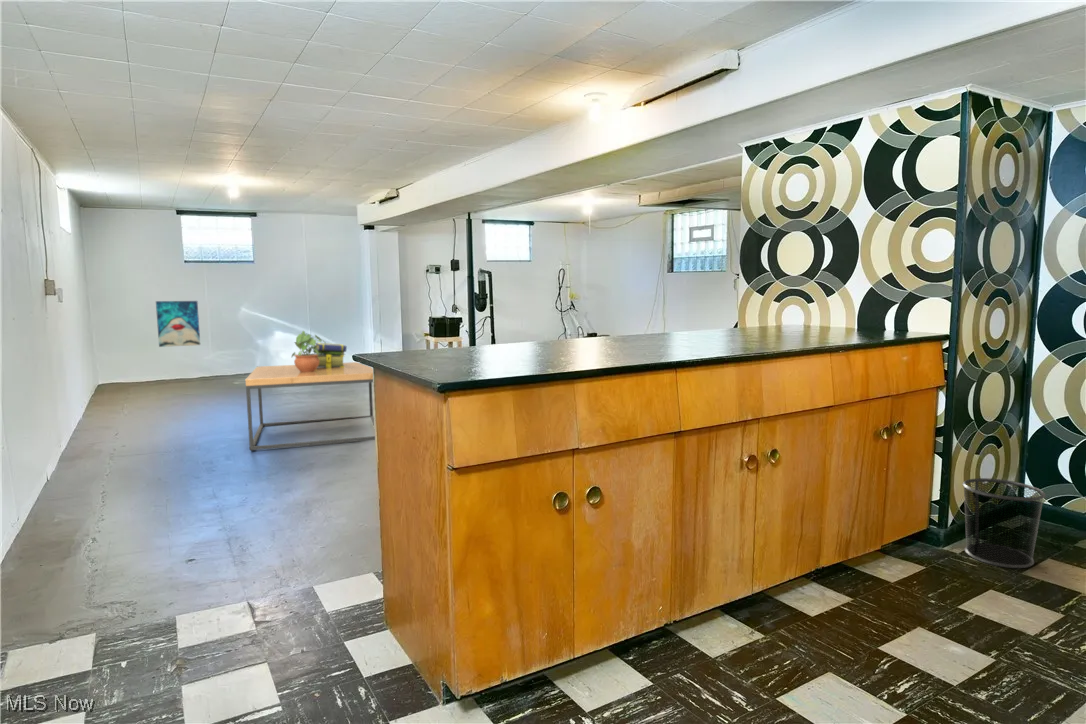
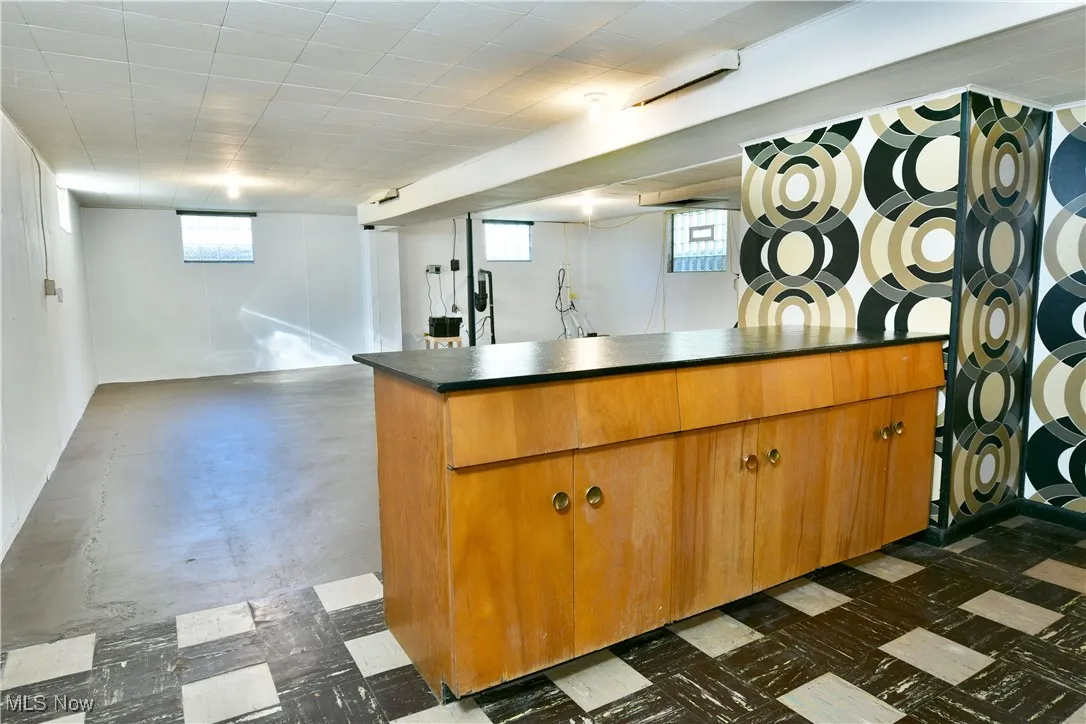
- potted plant [291,330,327,372]
- stack of books [314,342,348,368]
- wall art [155,300,201,348]
- coffee table [245,361,376,451]
- waste bin [961,477,1047,569]
